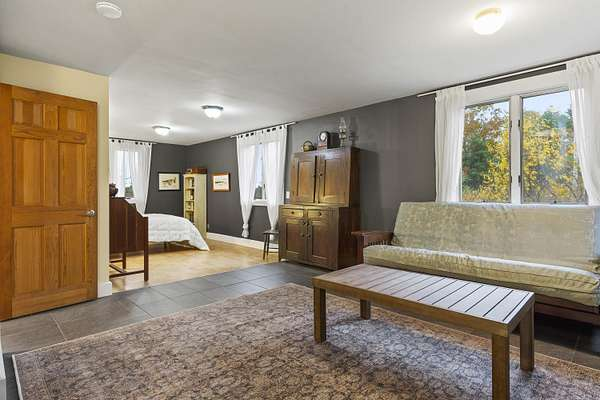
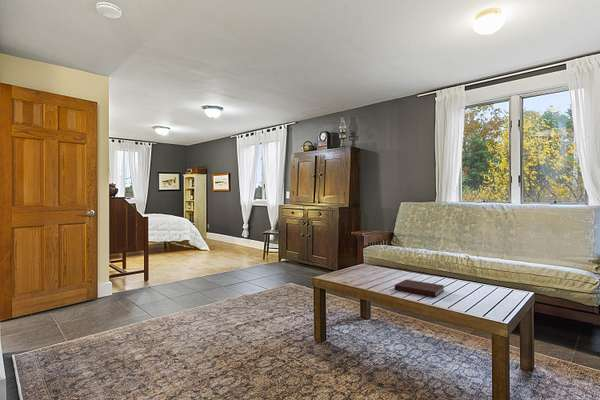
+ notebook [394,279,445,298]
